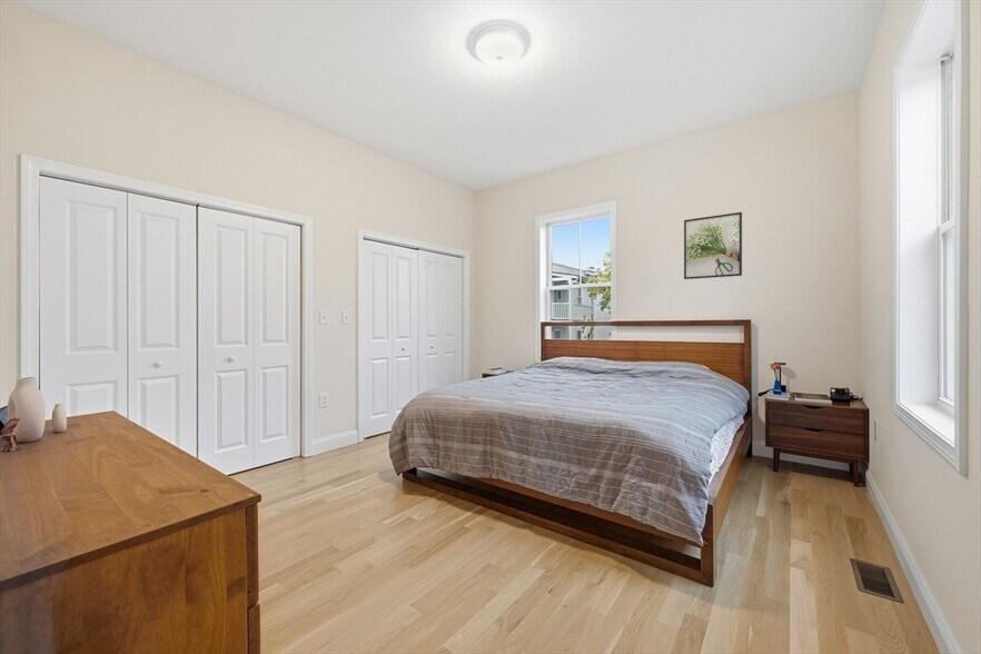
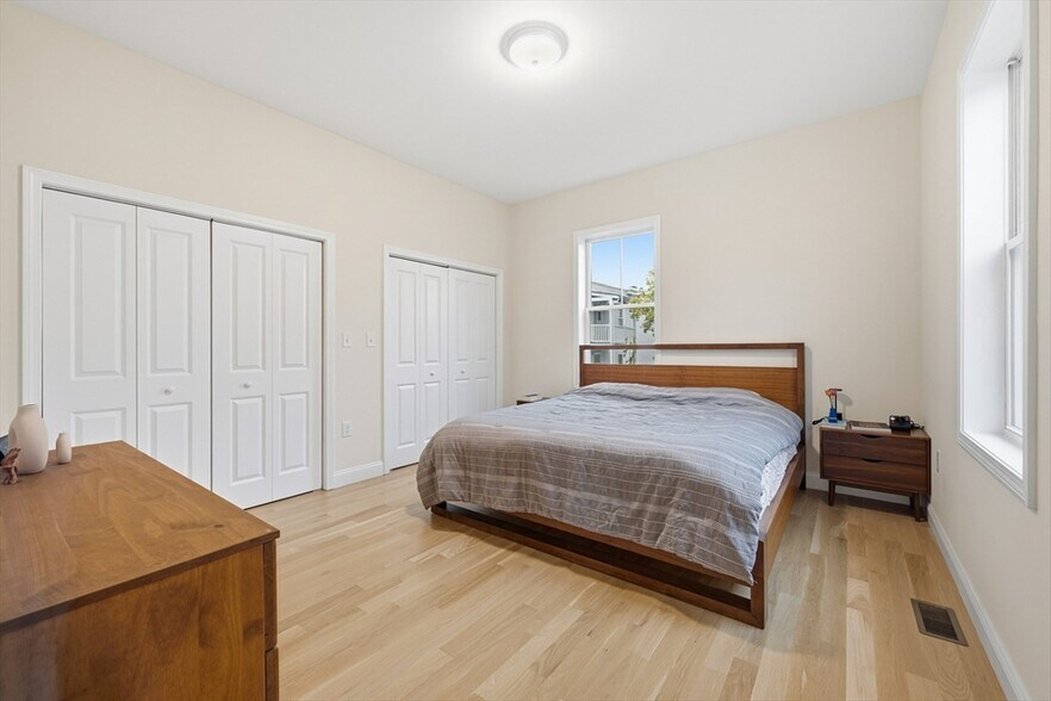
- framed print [683,211,743,280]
